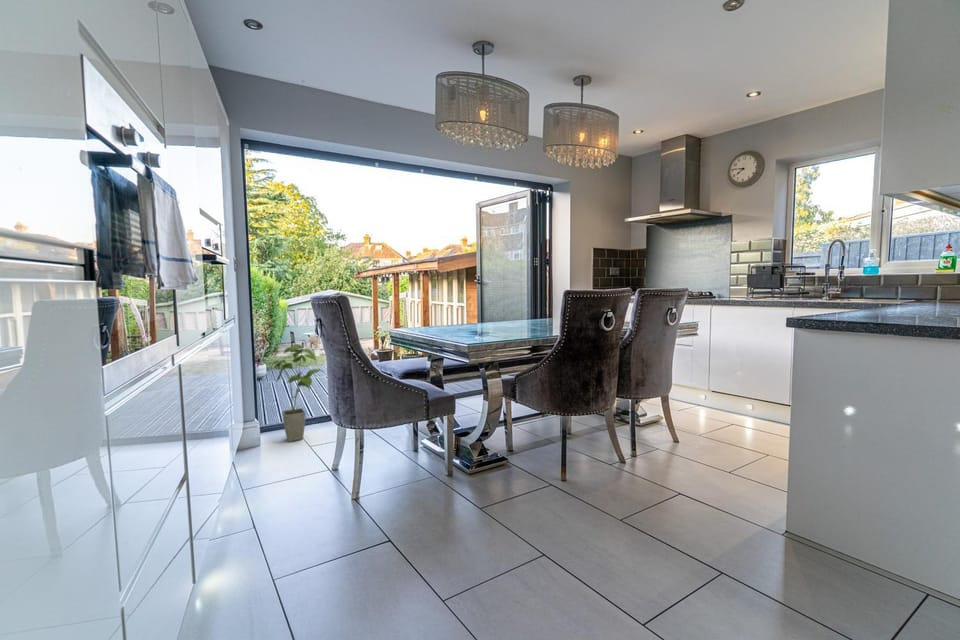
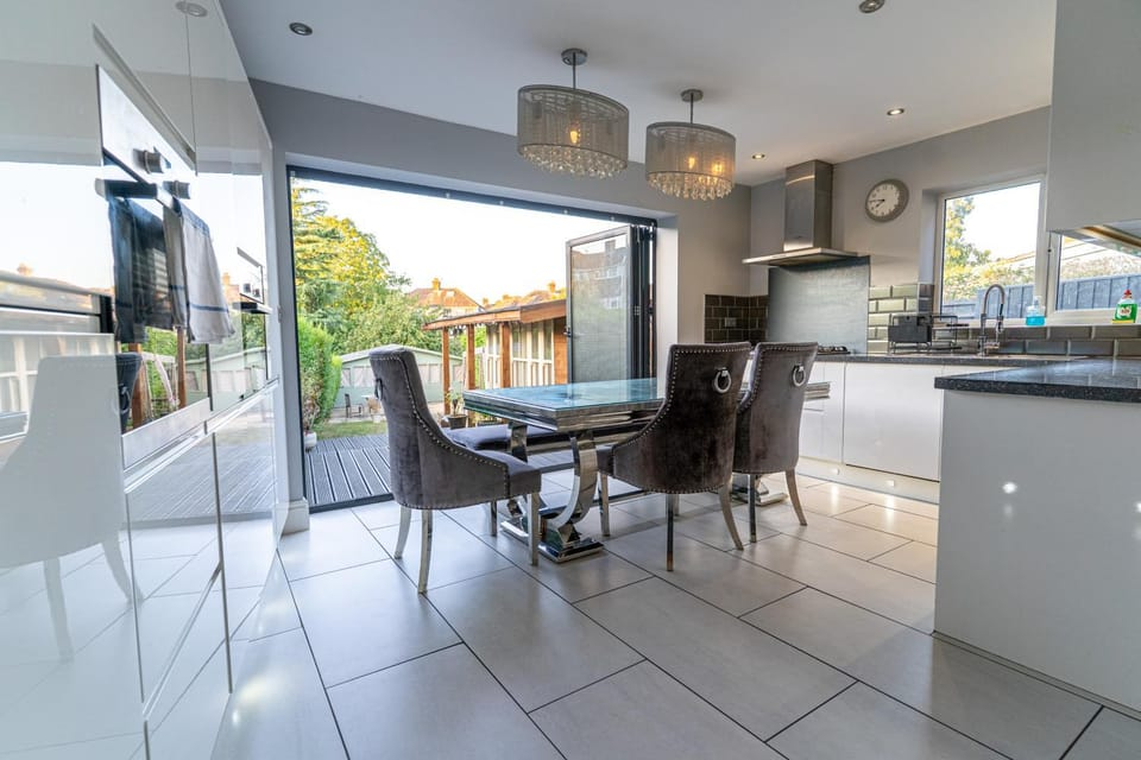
- house plant [269,343,325,443]
